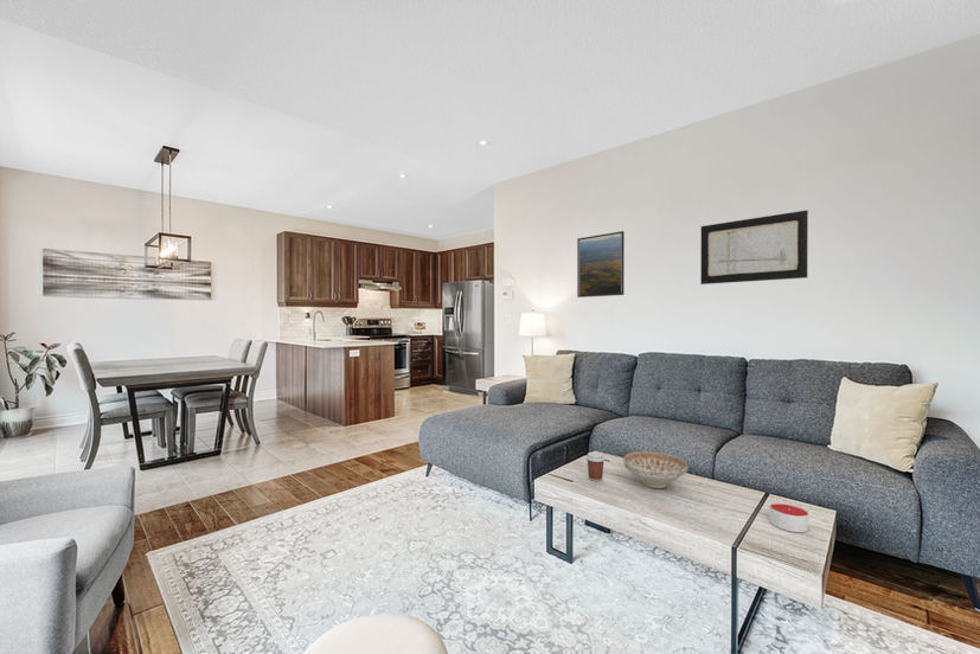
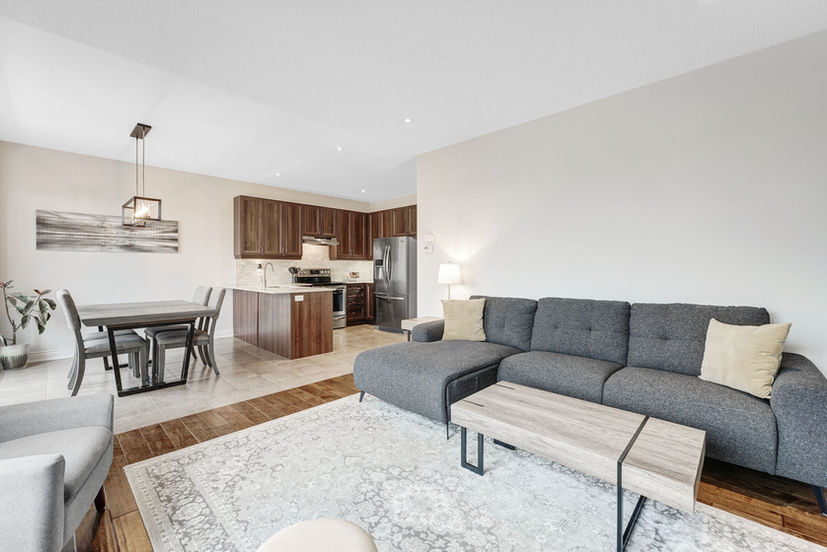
- candle [769,501,809,533]
- decorative bowl [622,450,688,489]
- coffee cup [585,450,607,482]
- wall art [699,209,809,286]
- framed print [576,230,626,299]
